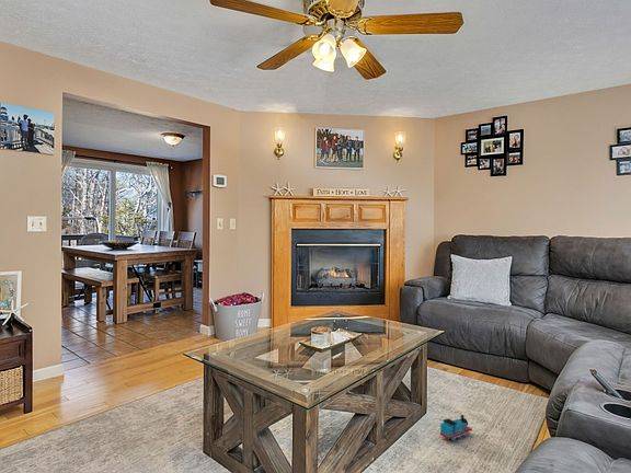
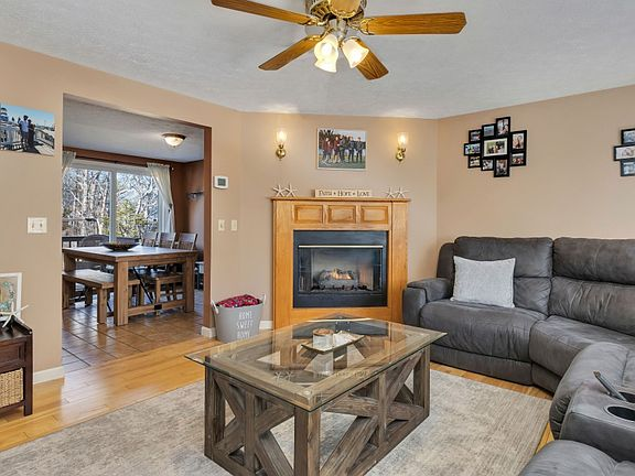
- toy train [439,414,473,441]
